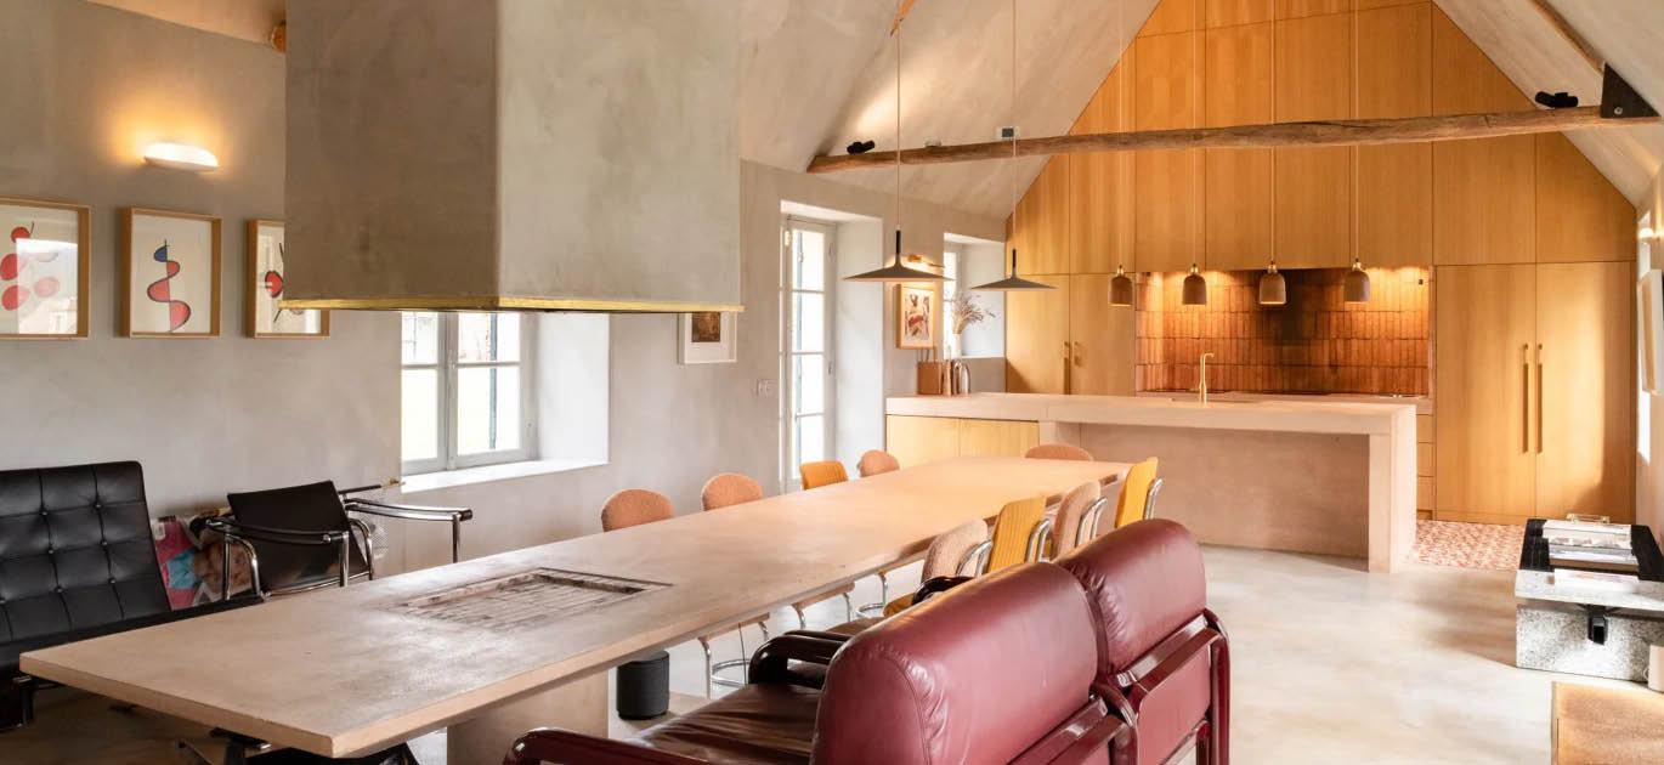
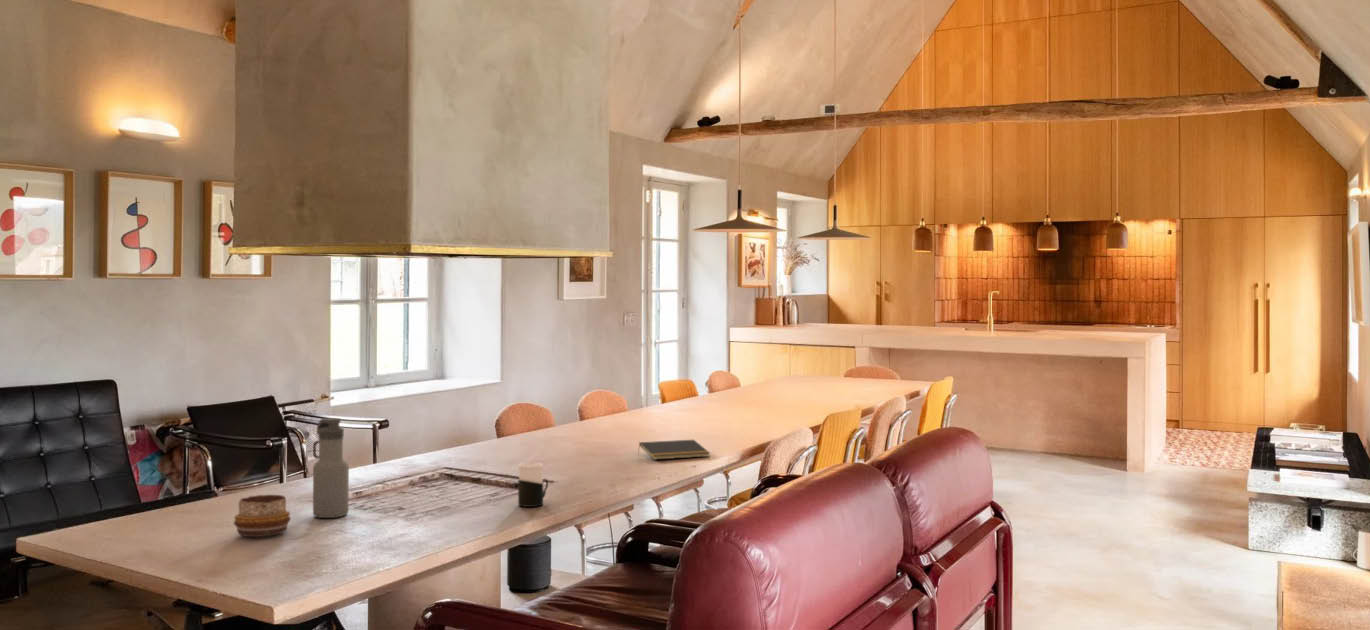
+ decorative bowl [233,494,292,538]
+ notepad [637,439,711,461]
+ cup [517,462,549,508]
+ water bottle [312,417,350,519]
